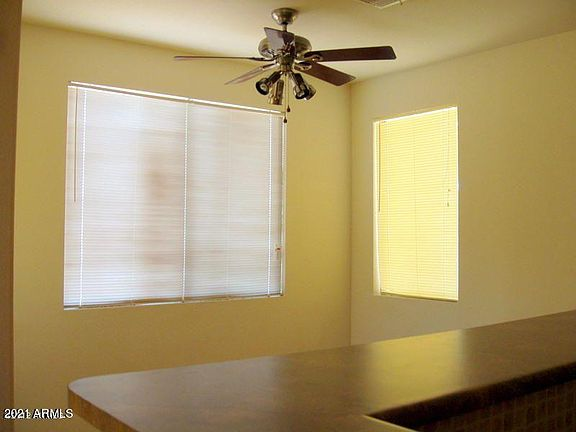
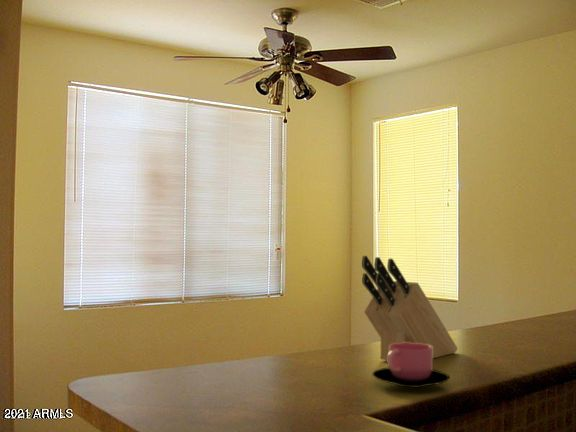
+ cup [372,342,450,388]
+ knife block [361,255,459,361]
